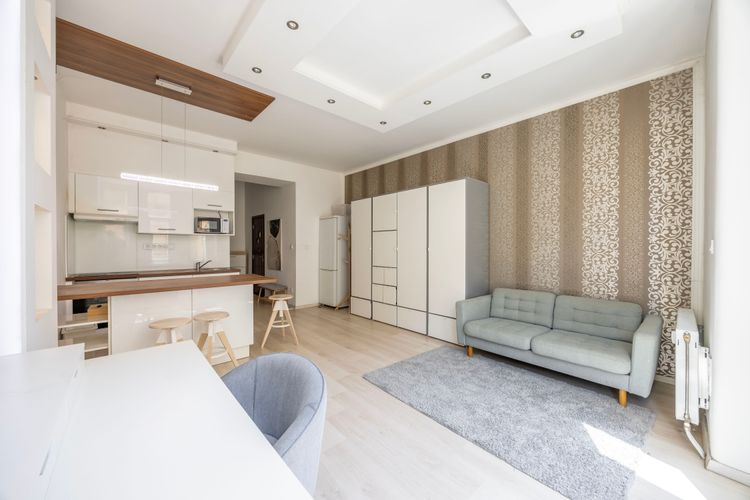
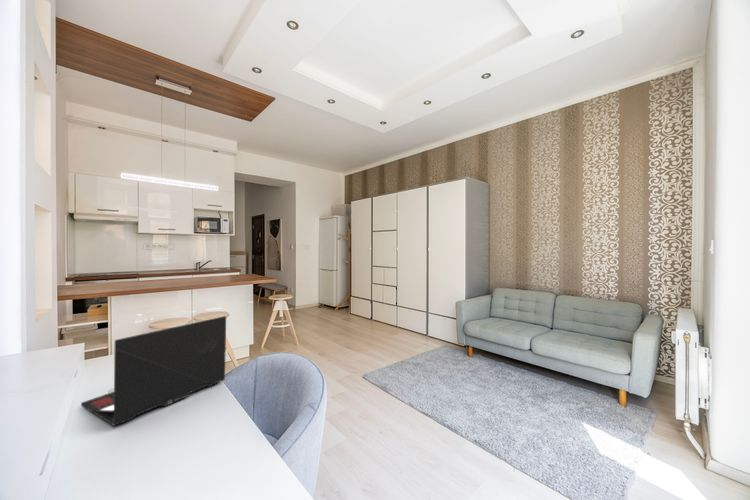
+ laptop [80,315,227,427]
